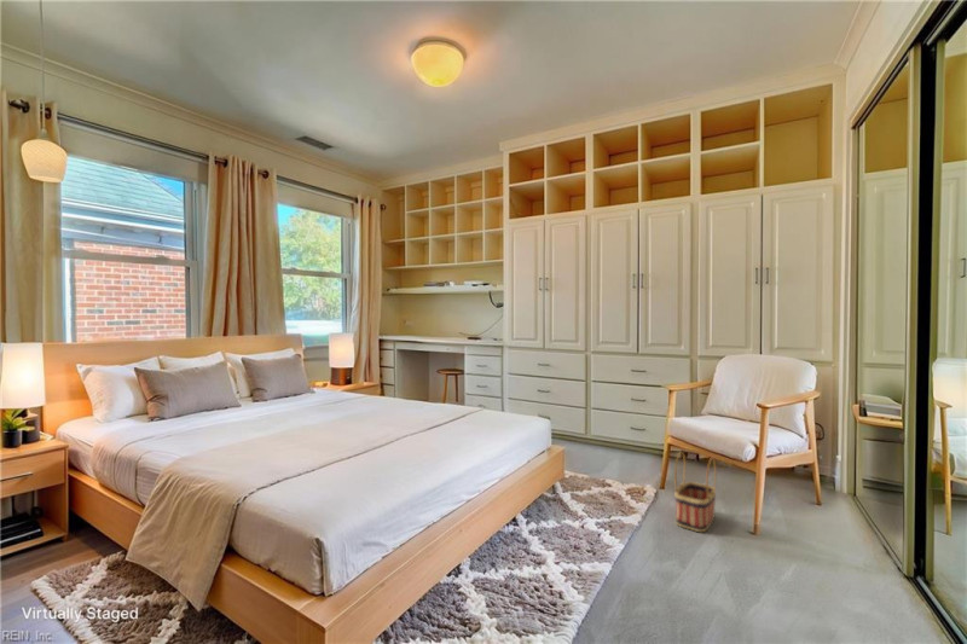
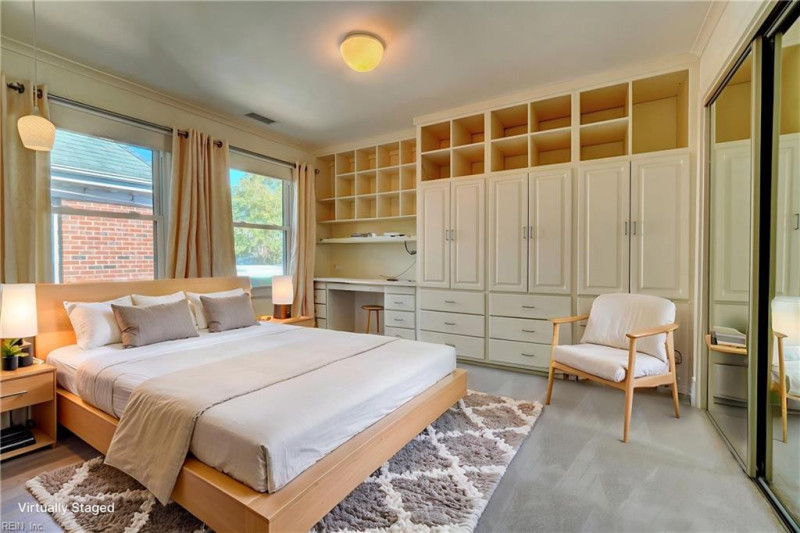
- basket [673,451,717,533]
